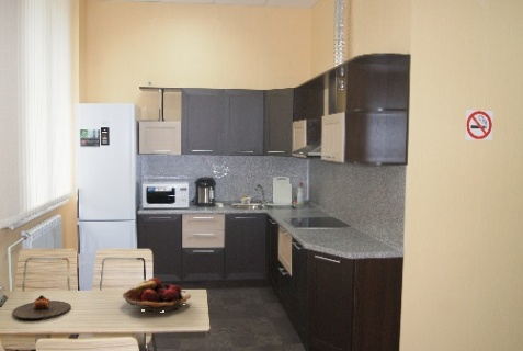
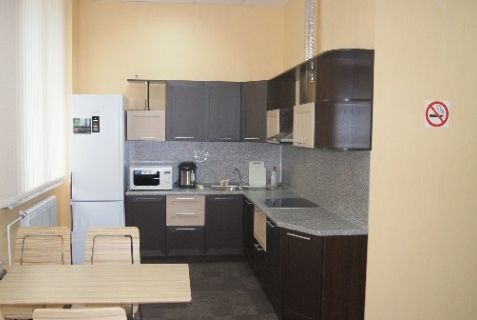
- fruit basket [122,276,192,314]
- plate [11,294,72,320]
